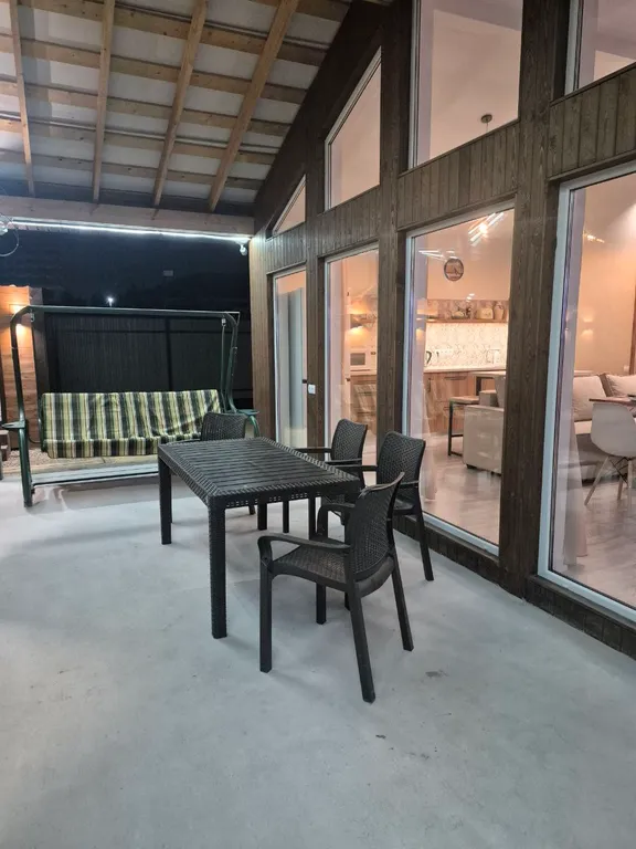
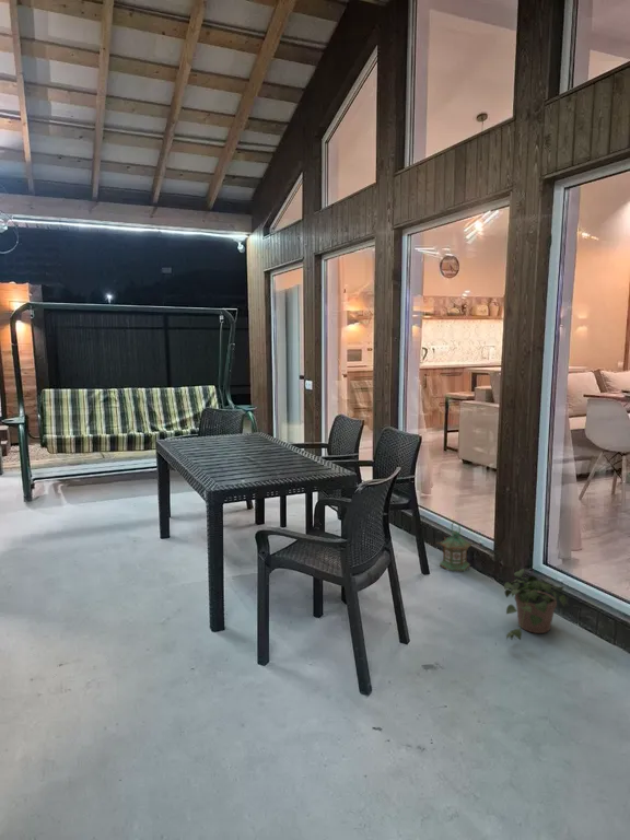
+ potted plant [503,568,569,641]
+ lantern [435,521,475,572]
